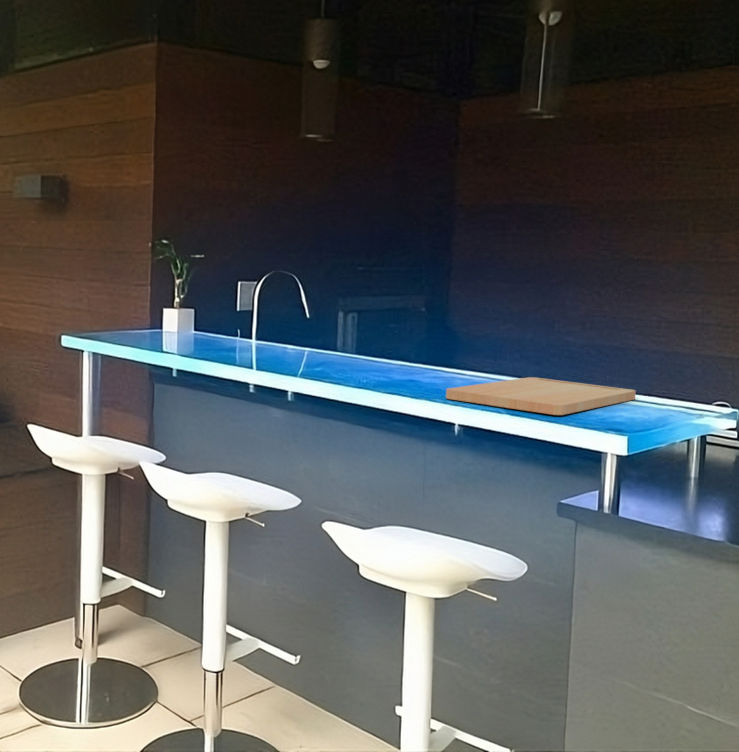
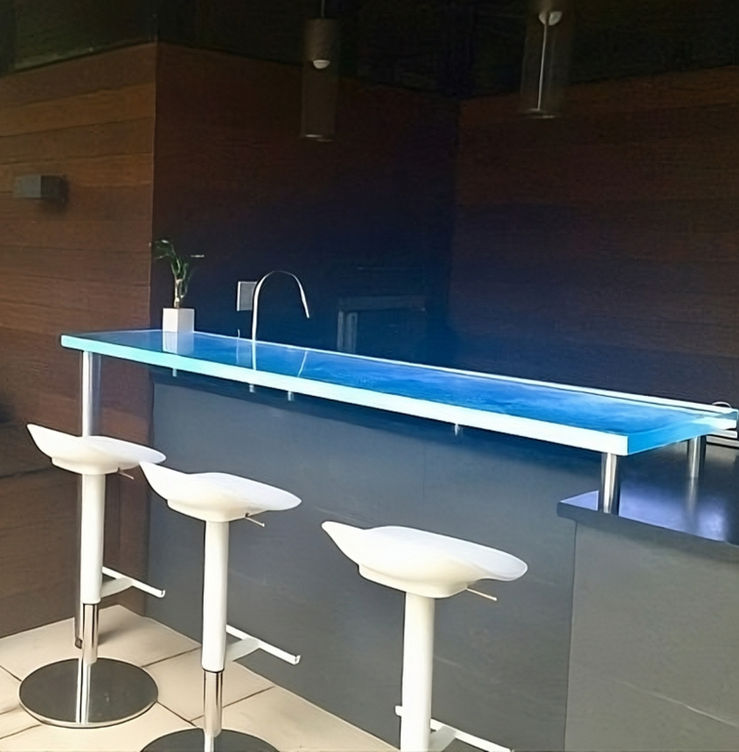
- cutting board [445,376,637,416]
